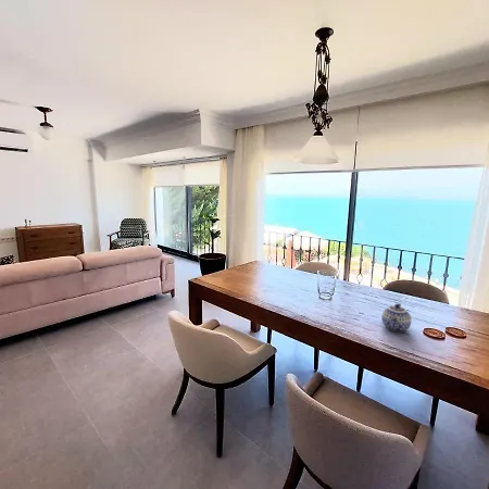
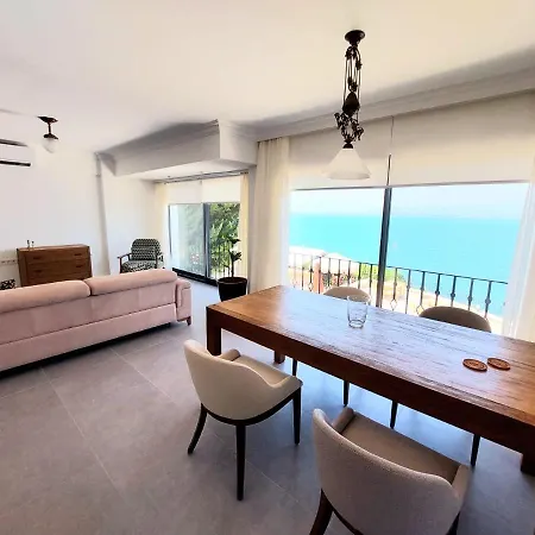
- teapot [380,302,413,333]
